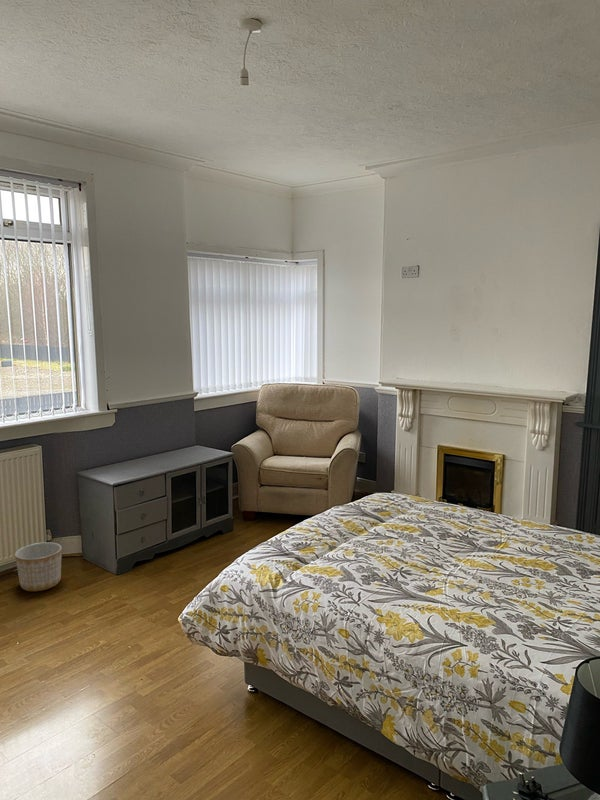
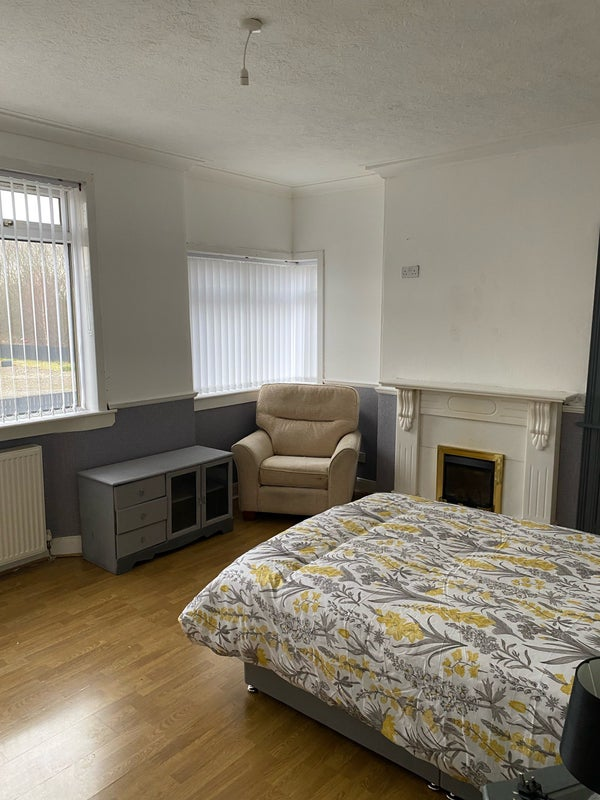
- planter [14,541,63,592]
